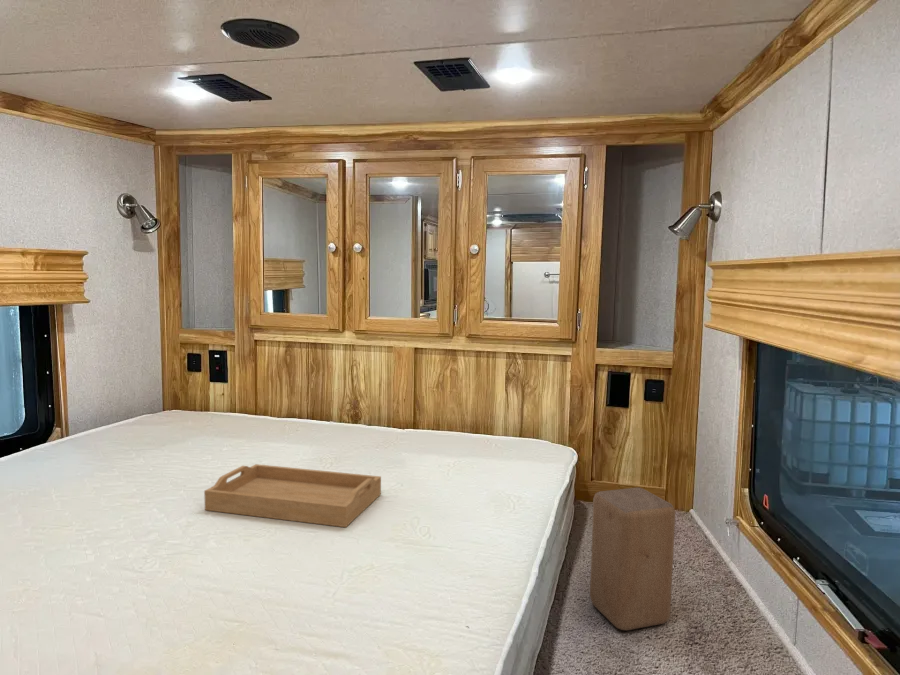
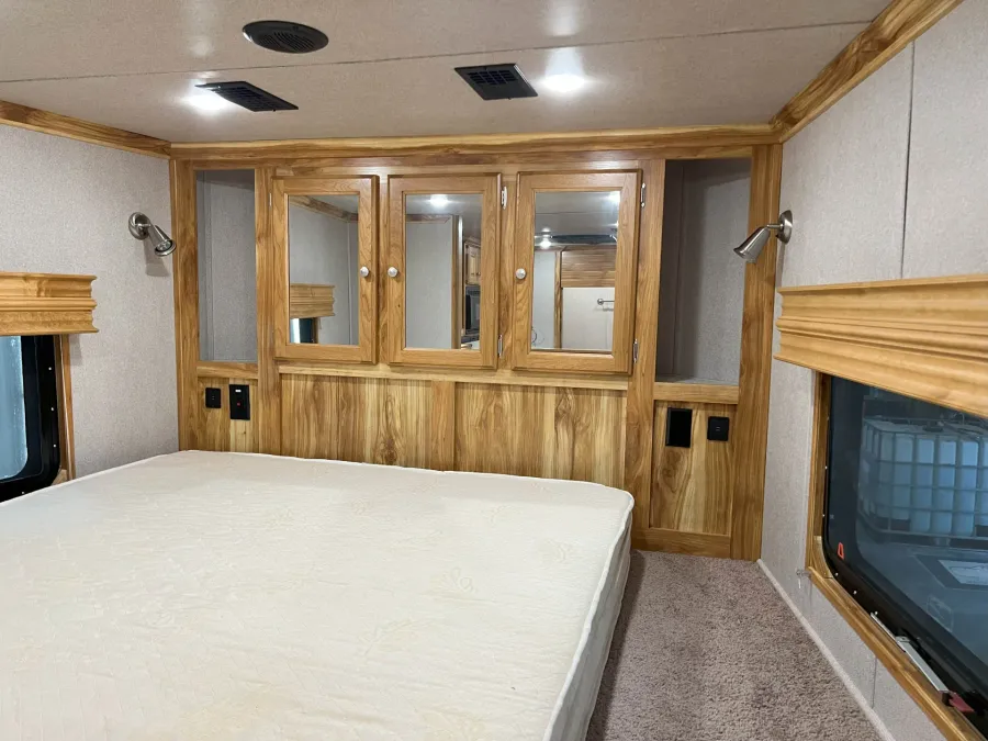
- serving tray [203,463,382,528]
- stool [589,486,676,631]
